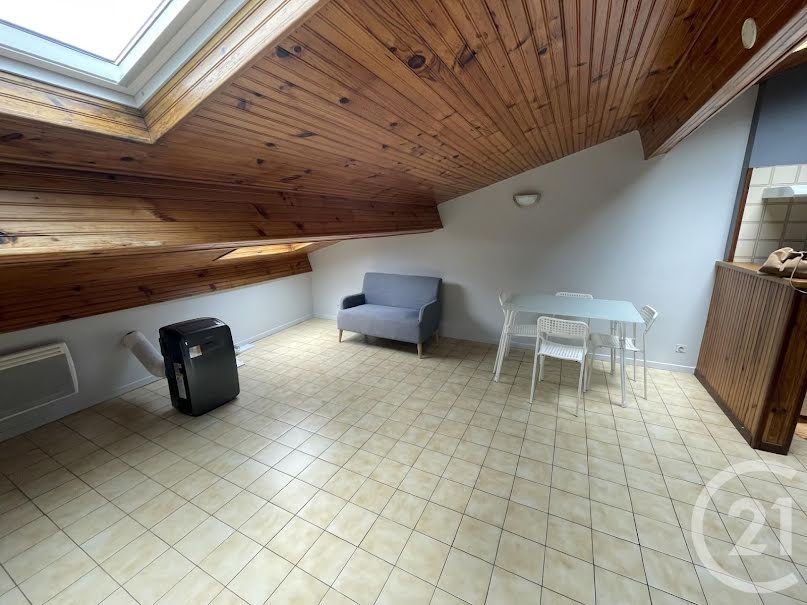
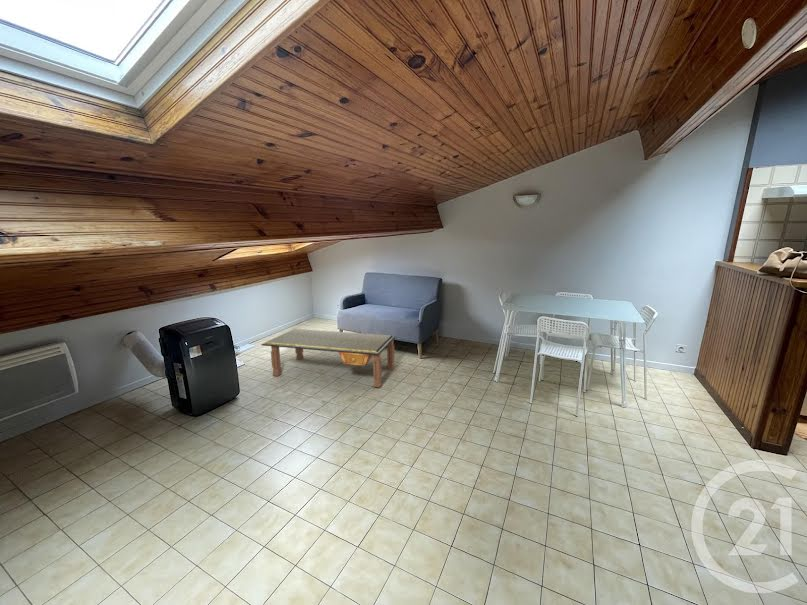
+ coffee table [260,328,396,388]
